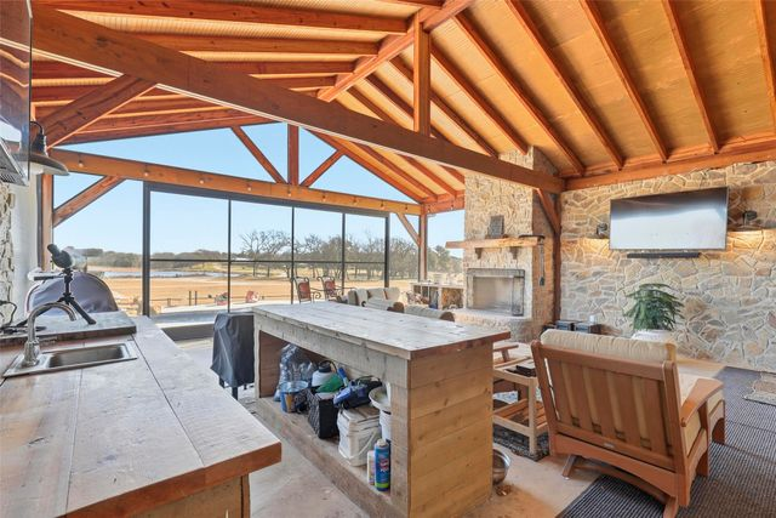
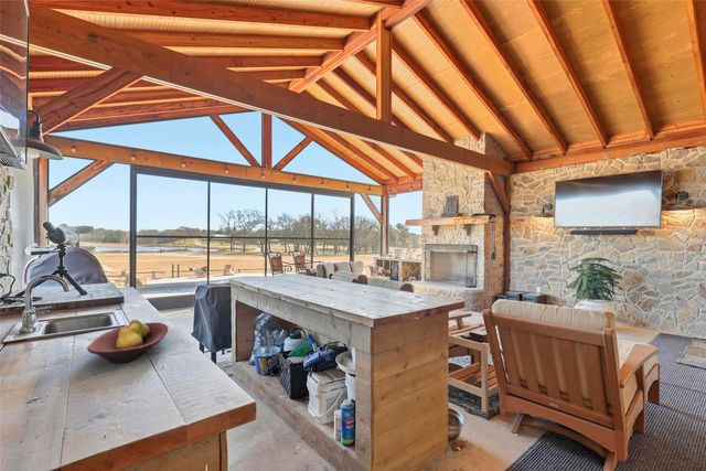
+ fruit bowl [86,319,169,364]
